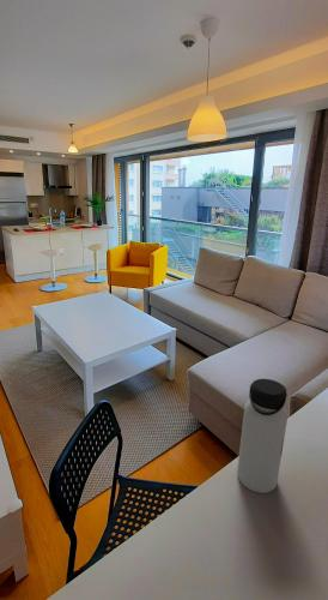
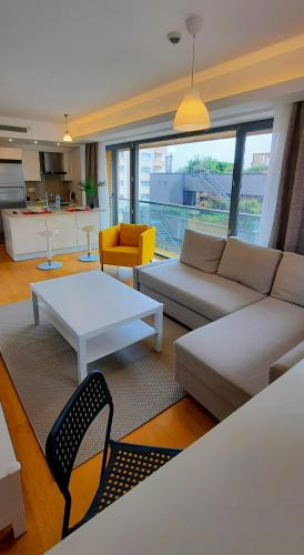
- water bottle [236,378,288,494]
